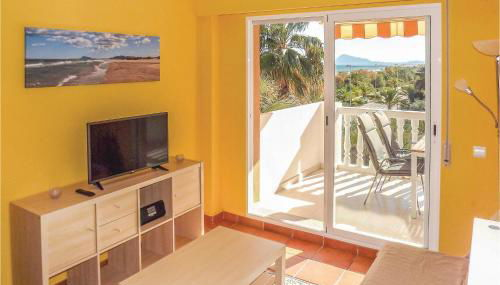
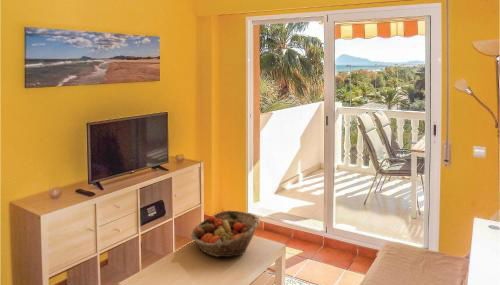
+ fruit basket [190,210,261,258]
